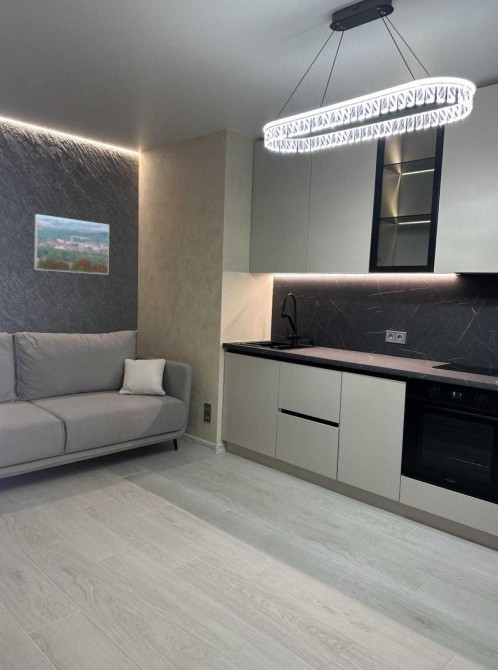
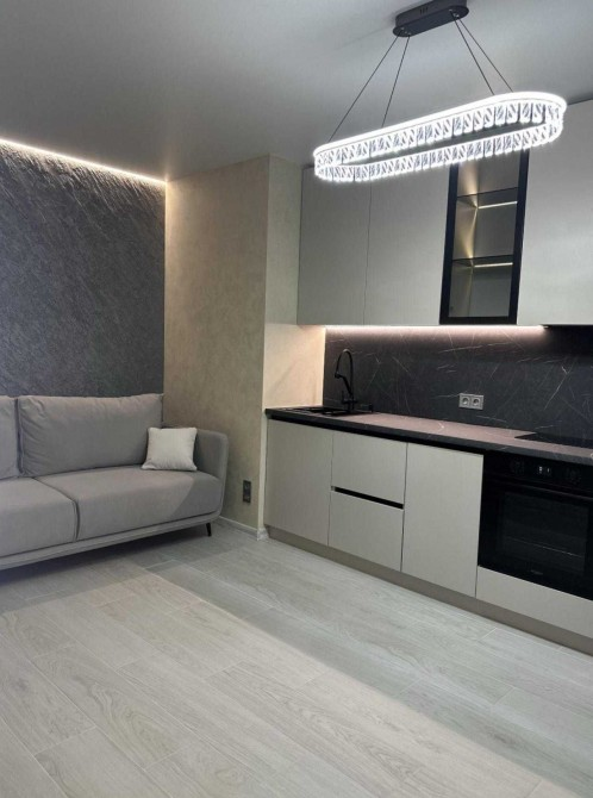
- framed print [33,213,110,275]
